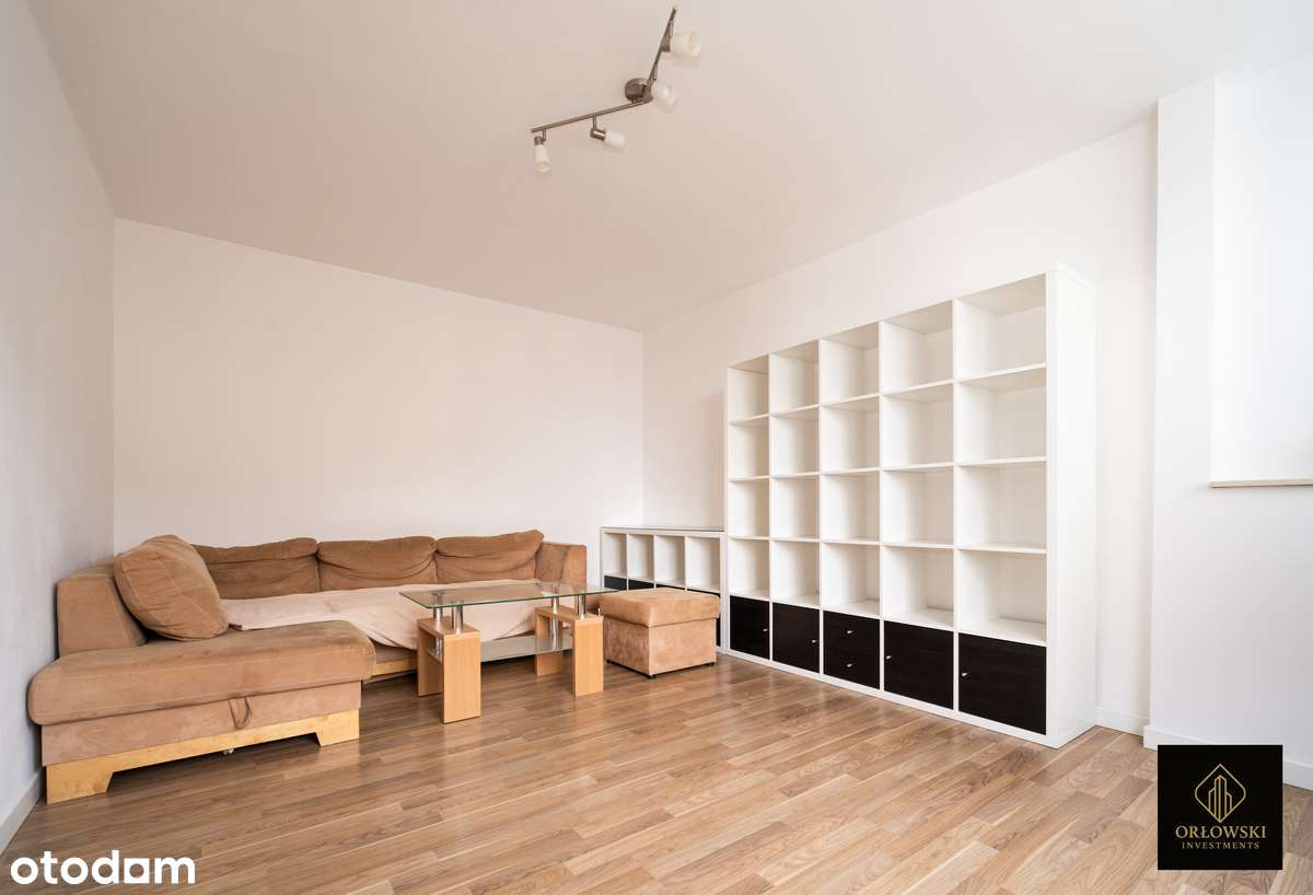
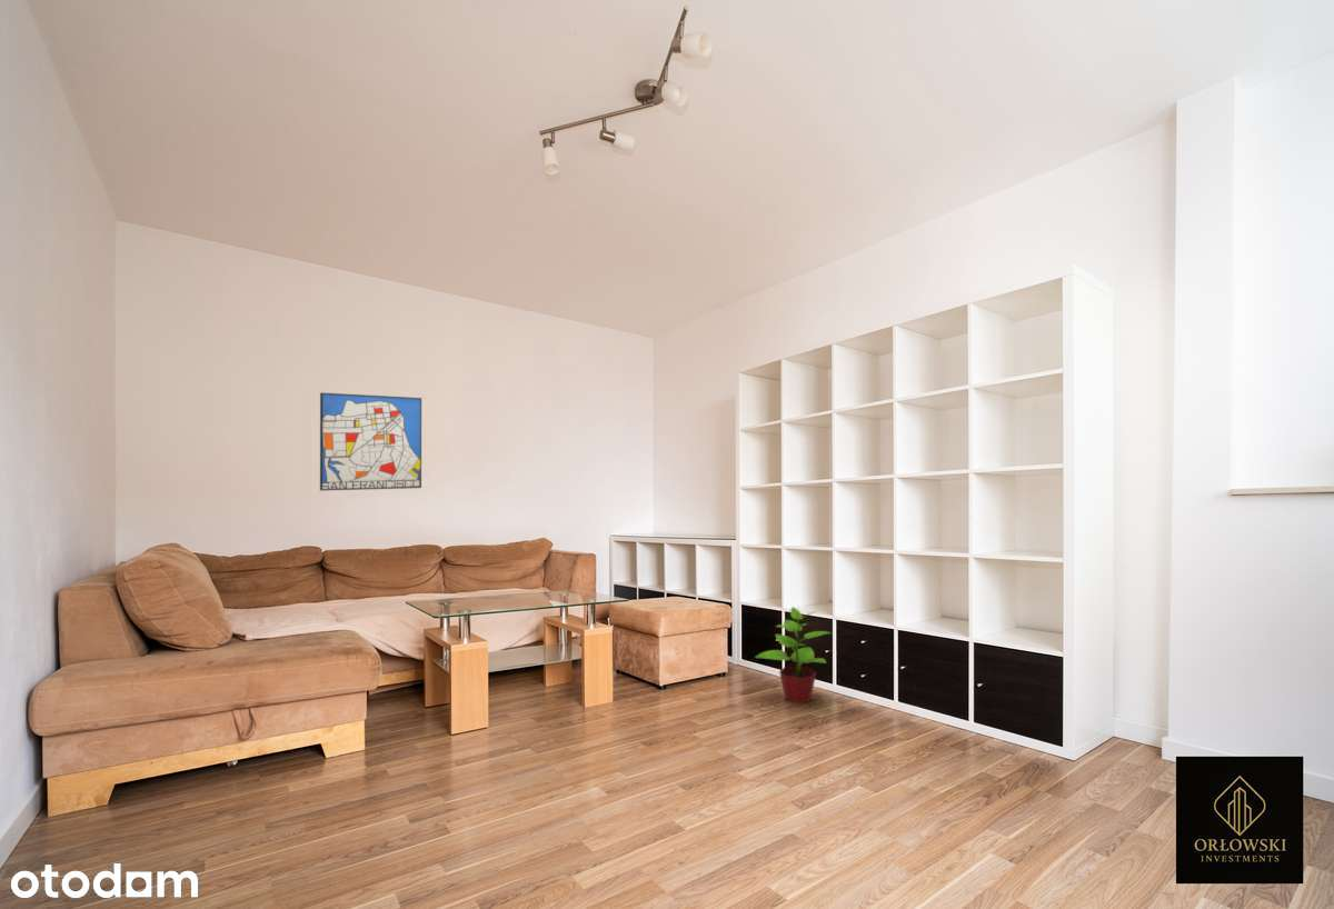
+ potted plant [754,605,834,703]
+ wall art [319,391,422,491]
